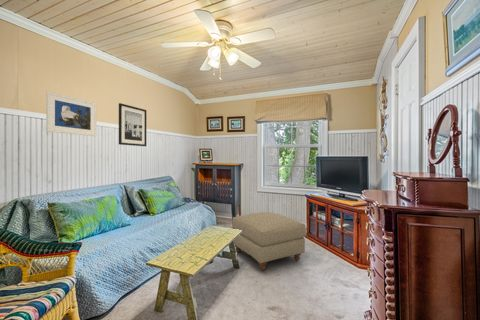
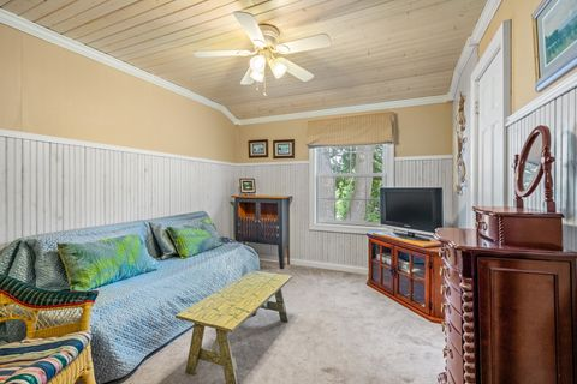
- ottoman [231,211,307,271]
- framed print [45,91,97,137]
- wall art [118,102,147,147]
